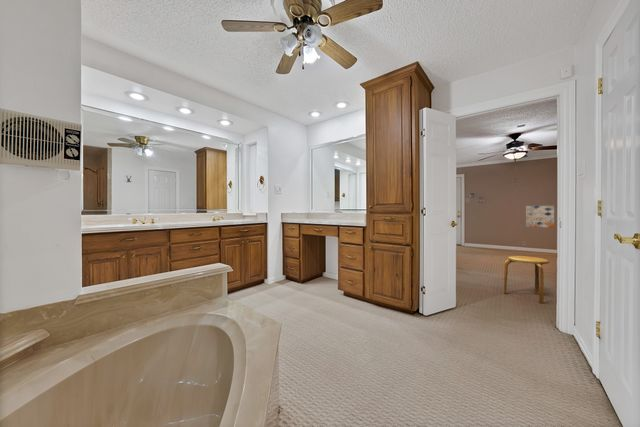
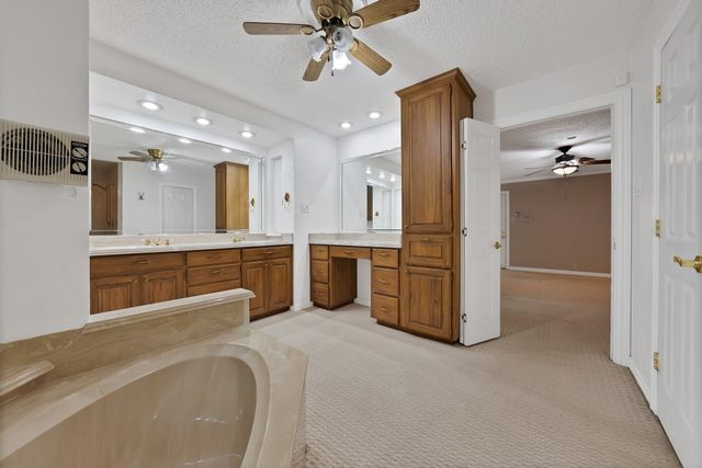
- wall art [525,205,555,228]
- stool [503,255,550,304]
